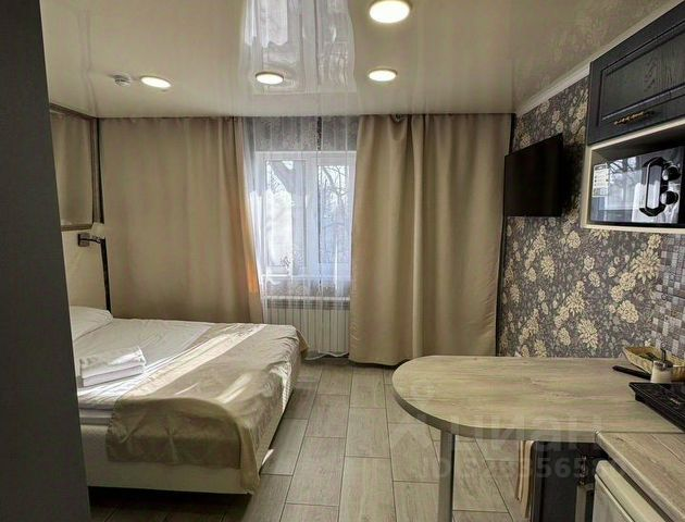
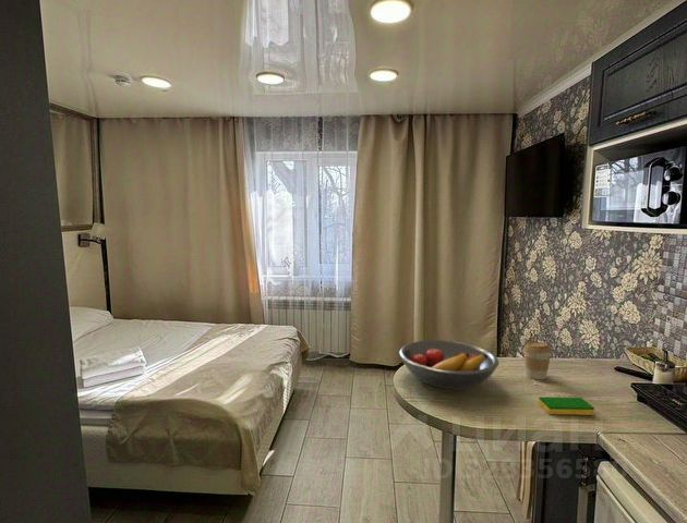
+ coffee cup [523,341,553,380]
+ fruit bowl [398,339,499,390]
+ dish sponge [538,396,595,416]
